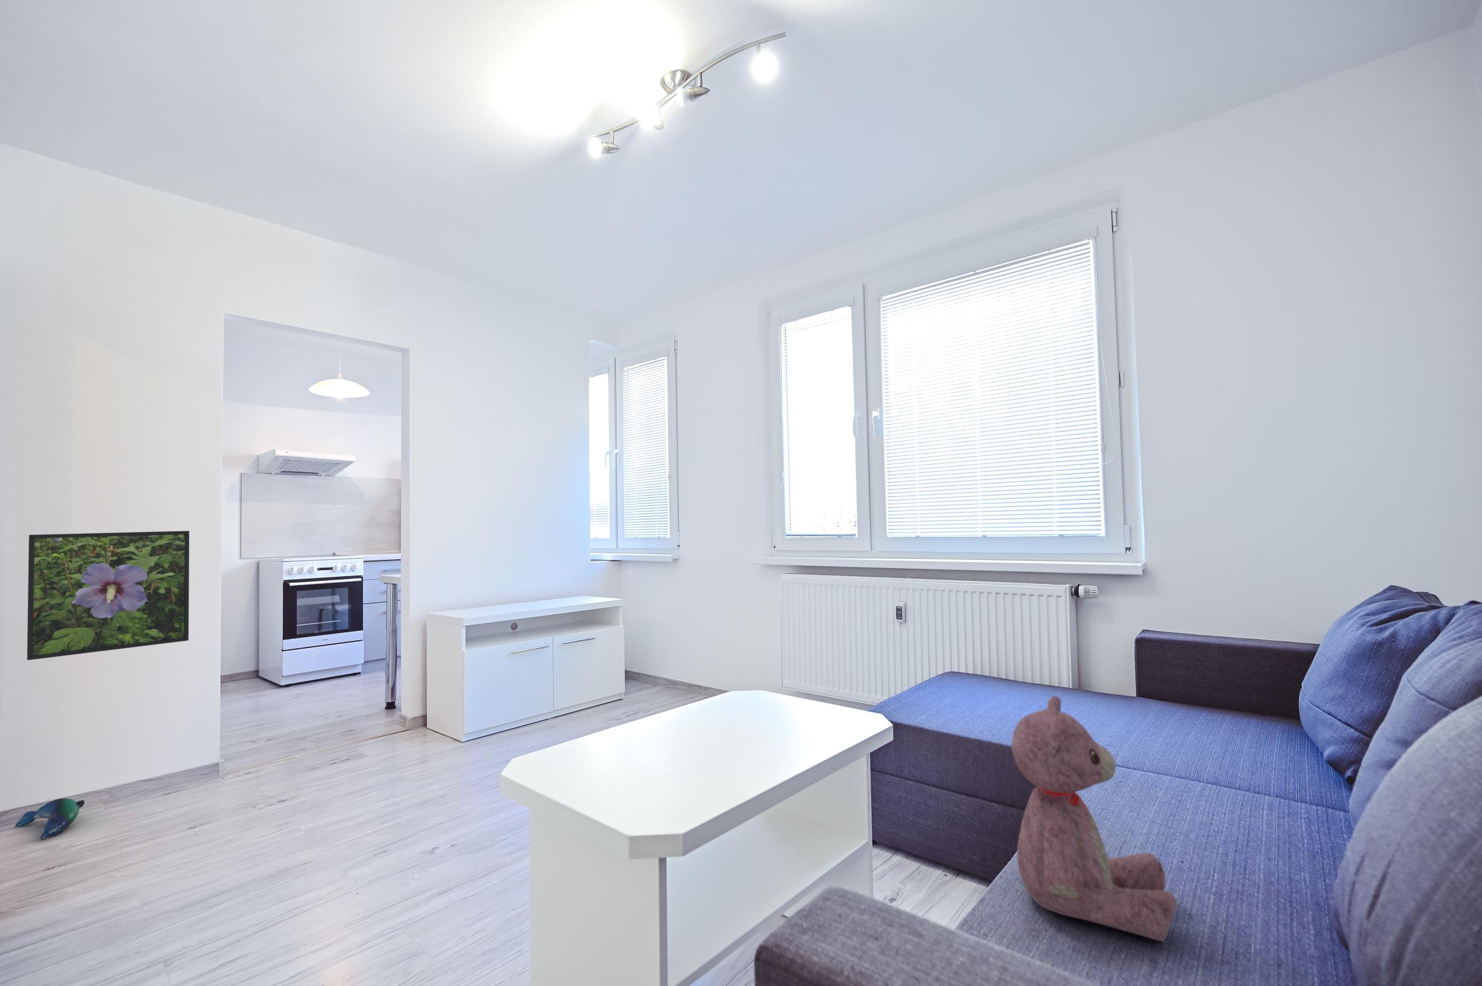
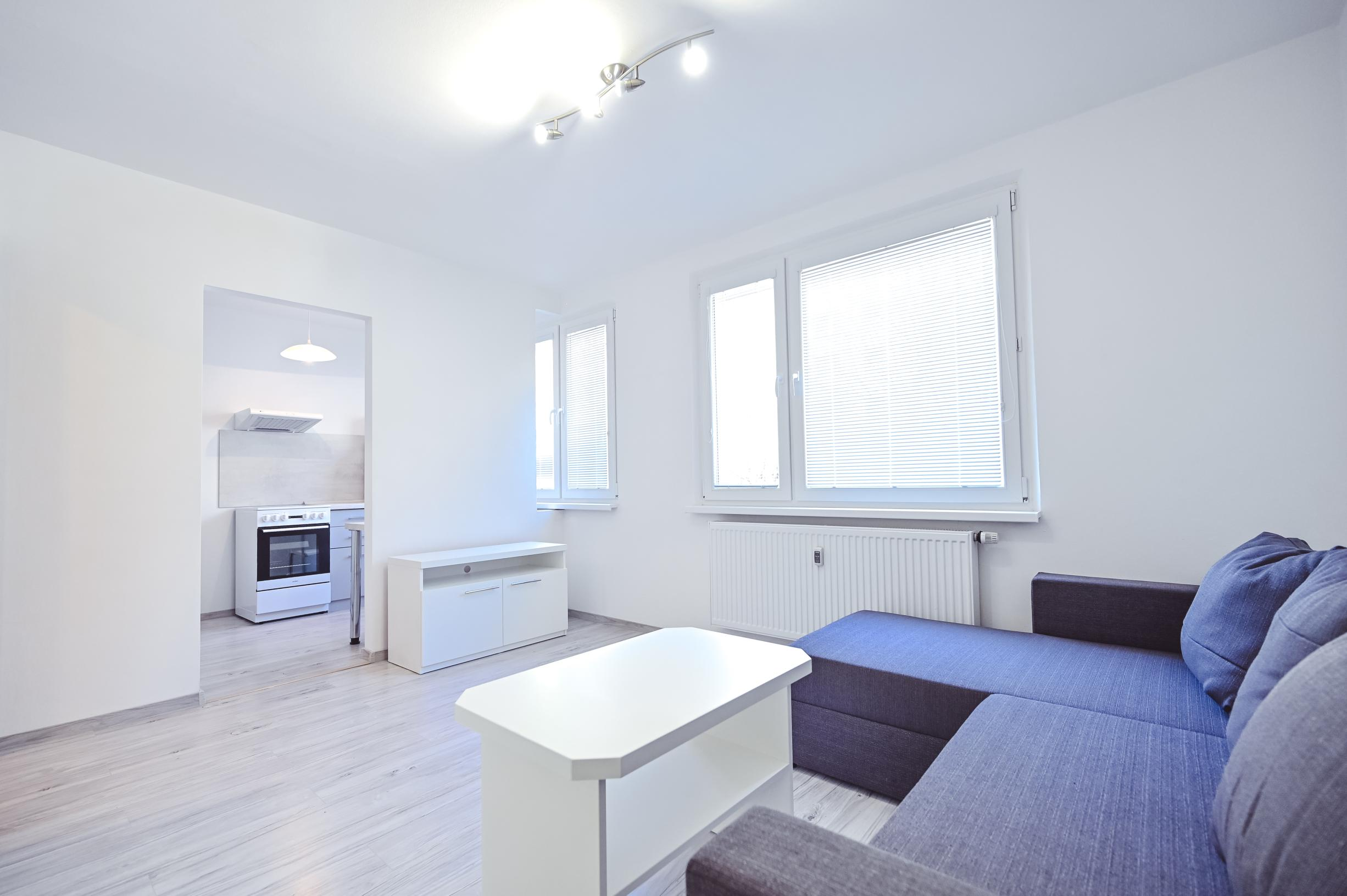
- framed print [26,530,189,660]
- teddy bear [1011,695,1177,942]
- plush toy [14,798,85,841]
